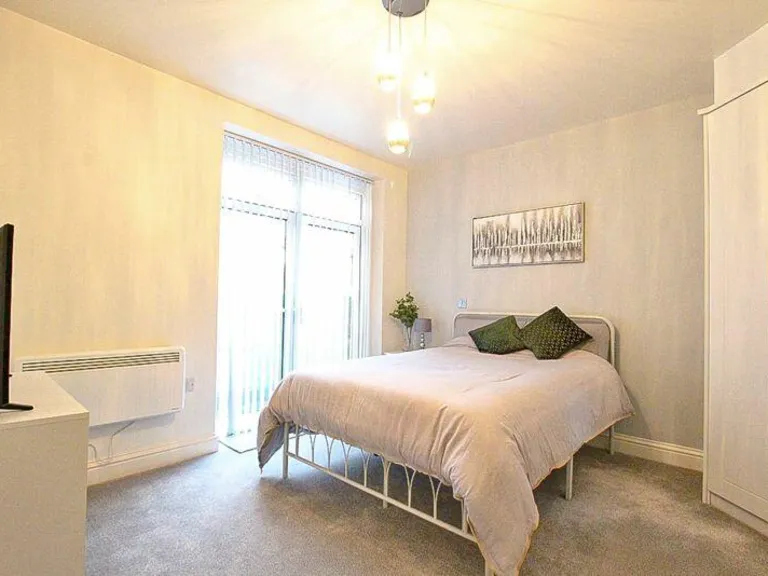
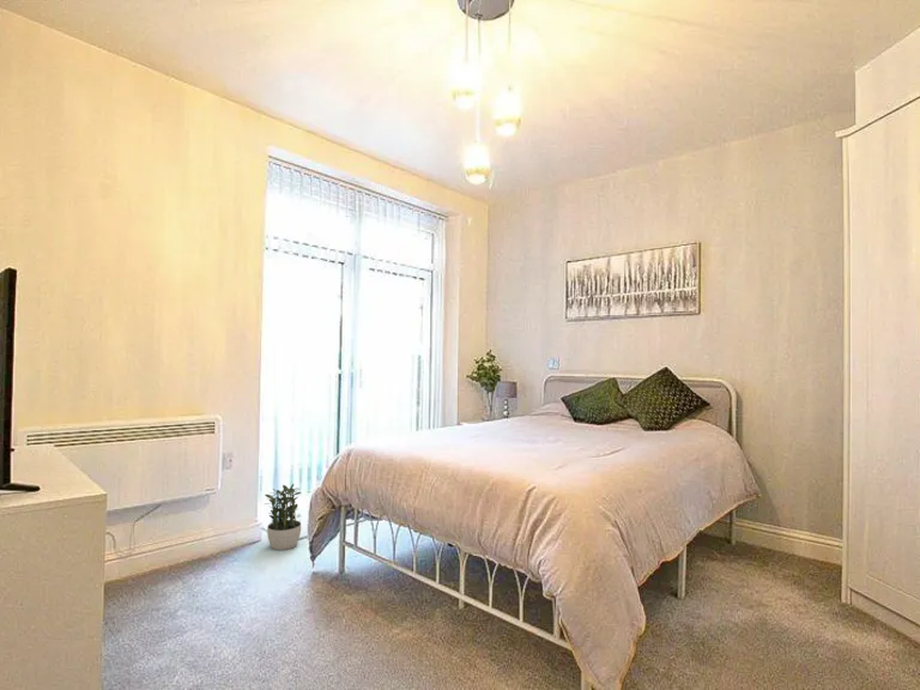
+ potted plant [264,483,302,551]
